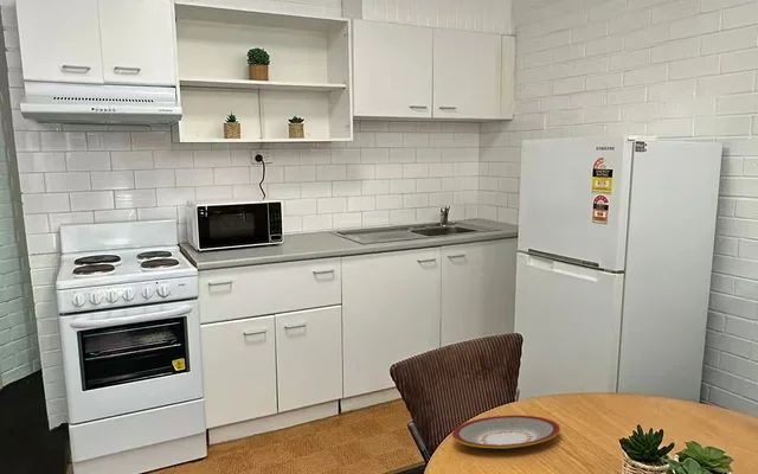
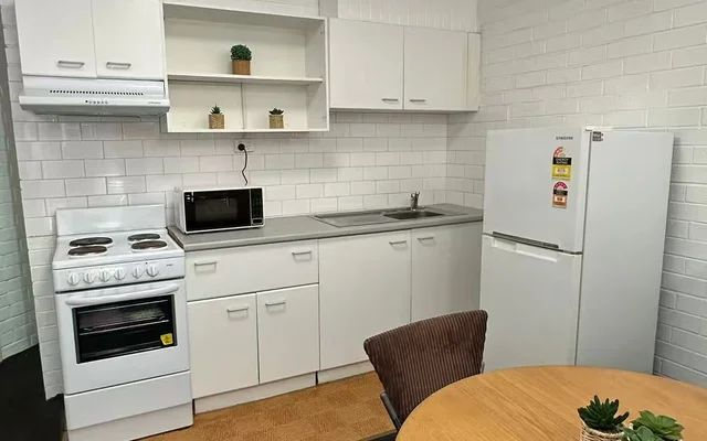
- plate [451,415,561,450]
